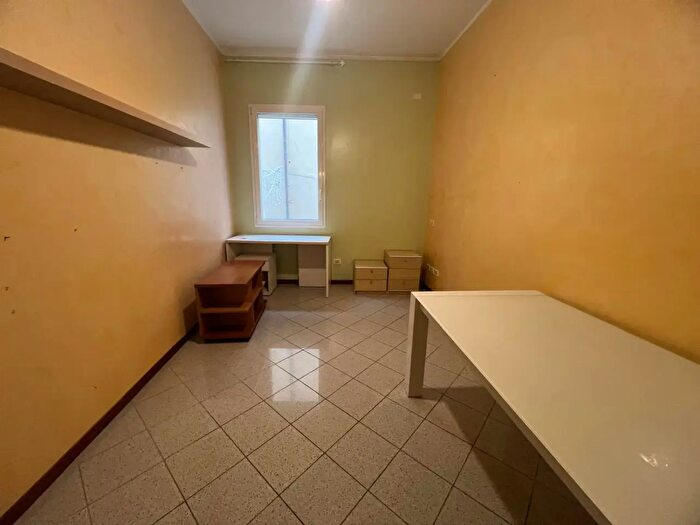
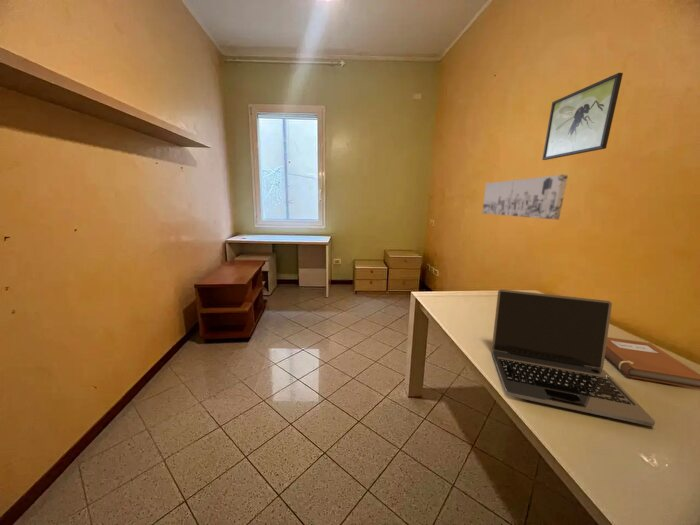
+ wall art [481,174,569,220]
+ laptop [491,288,656,427]
+ notebook [605,336,700,390]
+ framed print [541,72,624,161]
